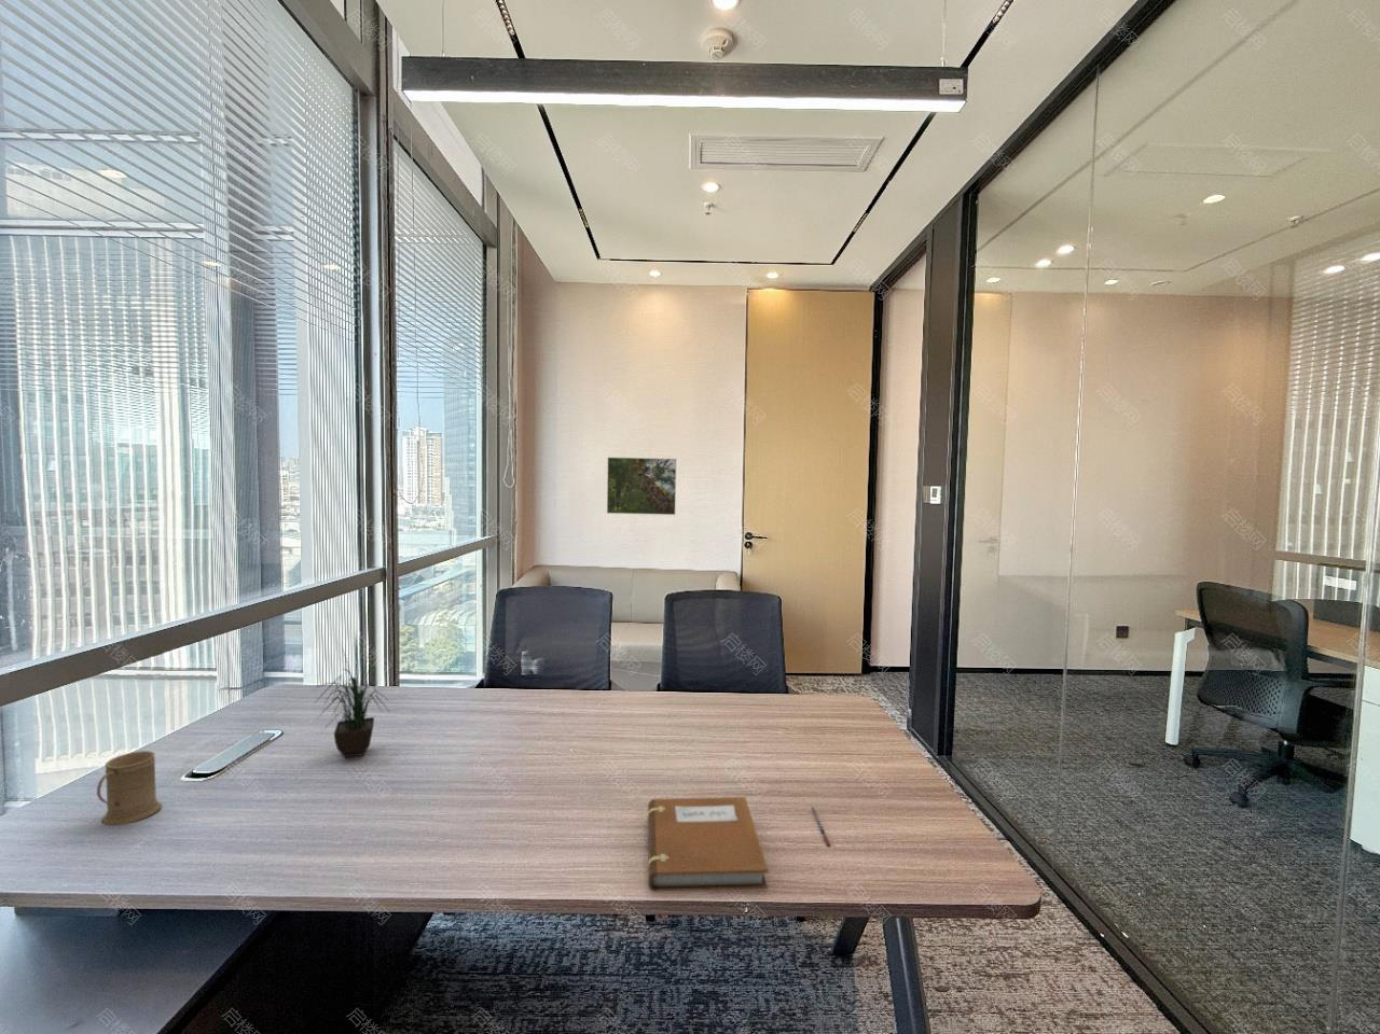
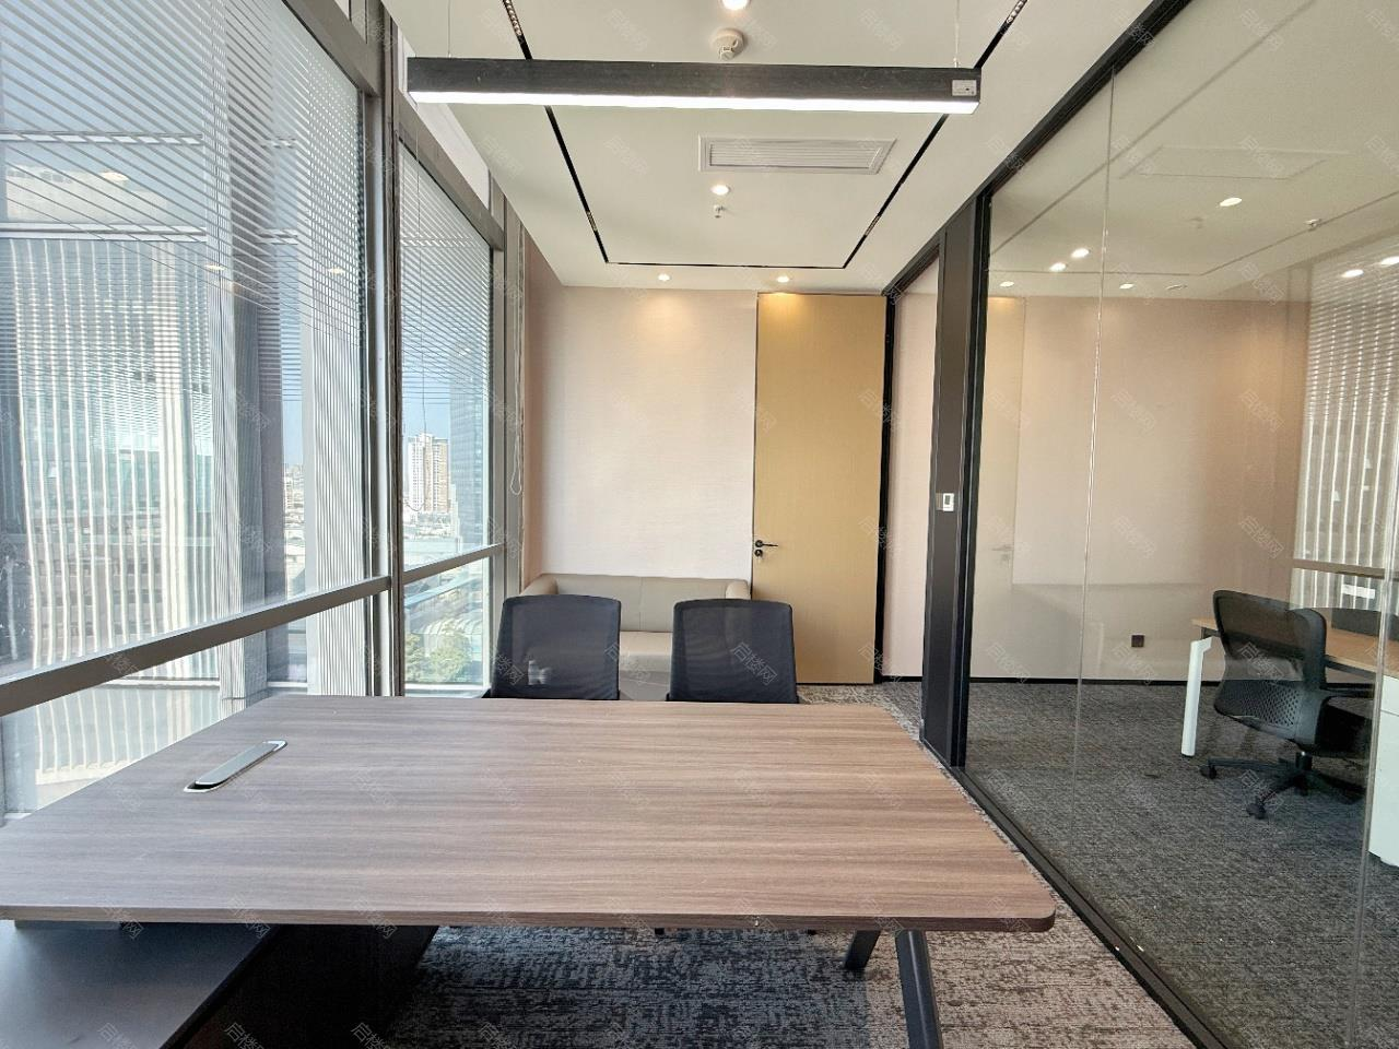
- potted plant [314,622,391,759]
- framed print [606,456,677,516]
- mug [96,749,163,827]
- notebook [647,796,768,892]
- pen [810,806,831,847]
